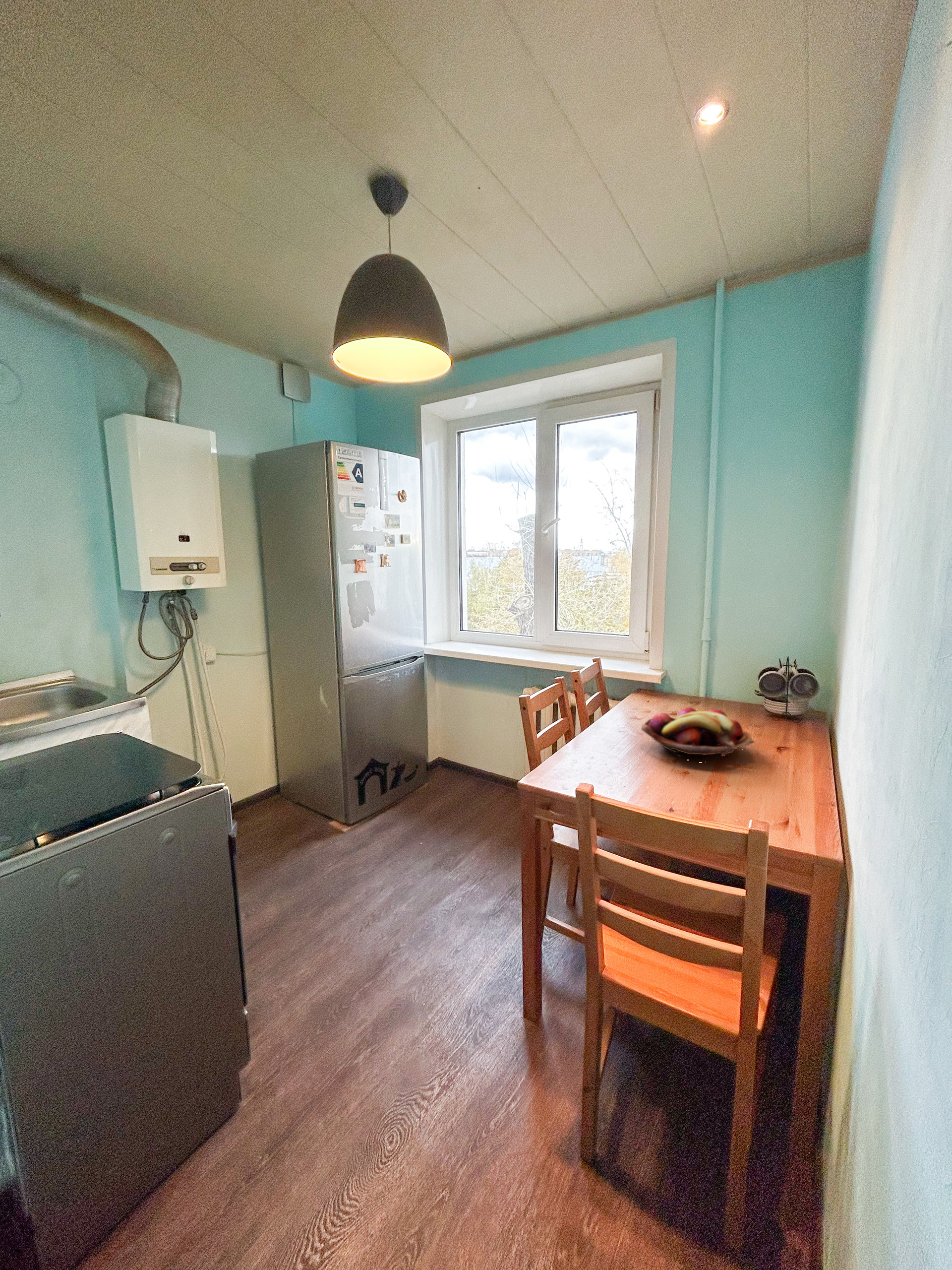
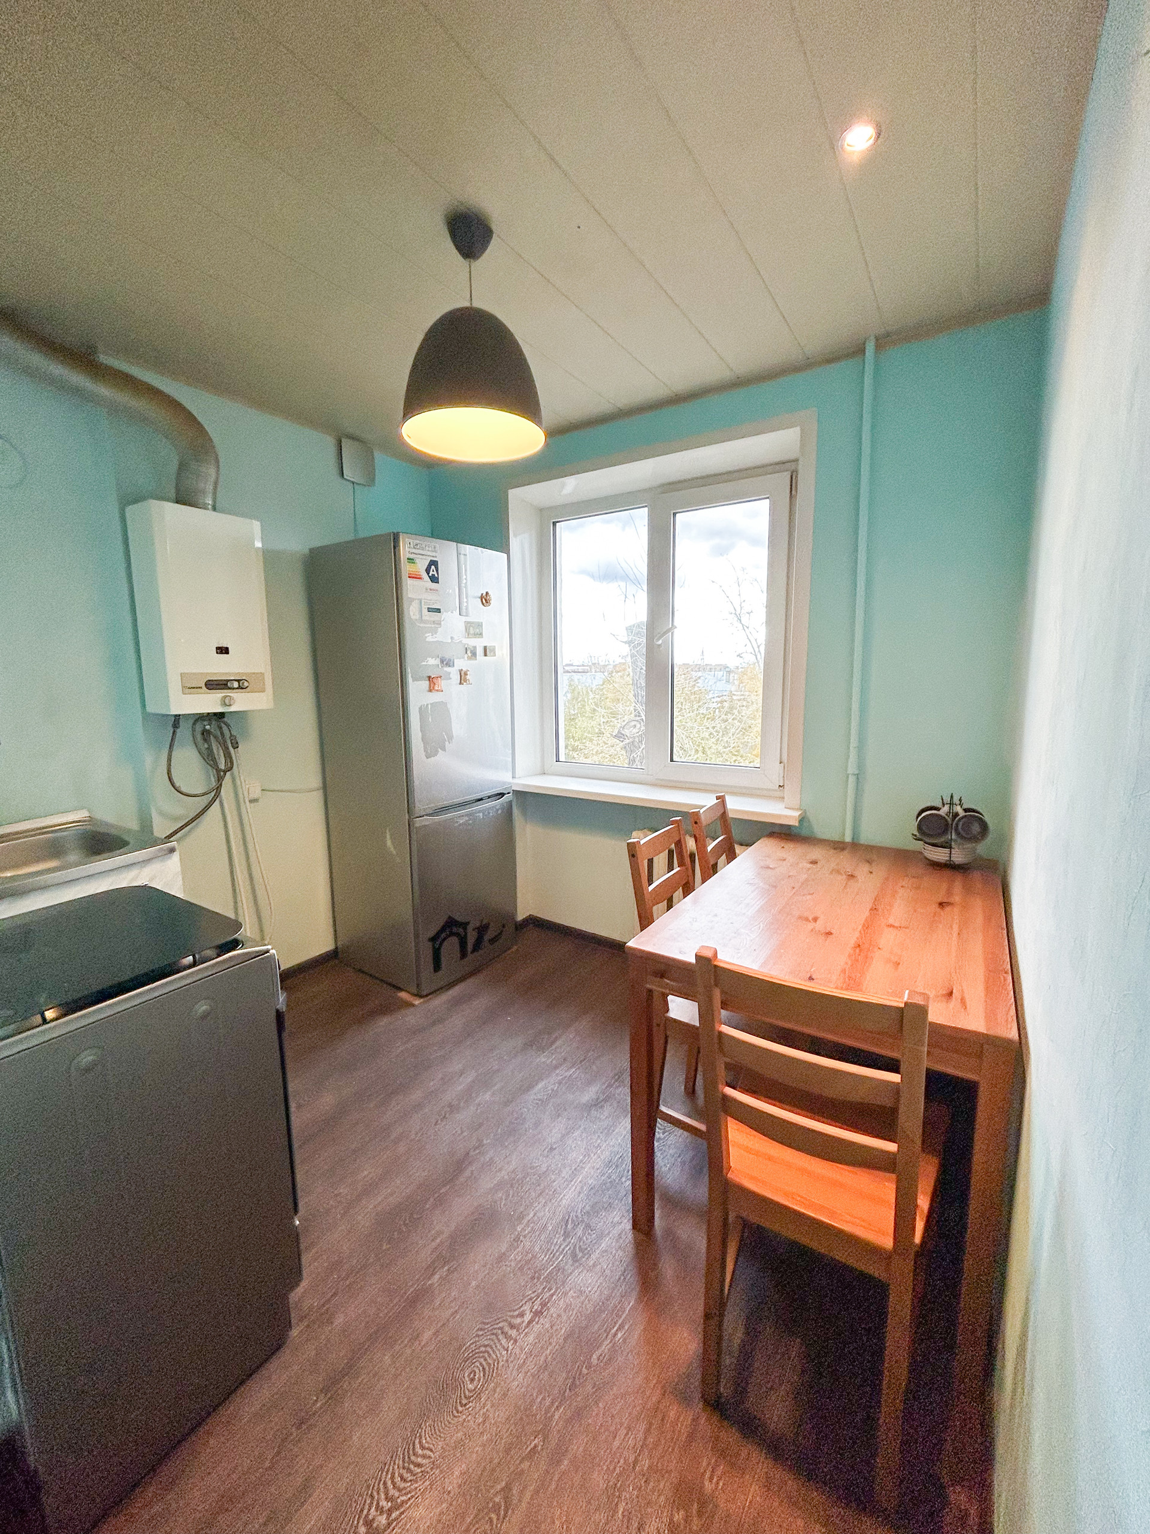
- fruit basket [641,707,755,763]
